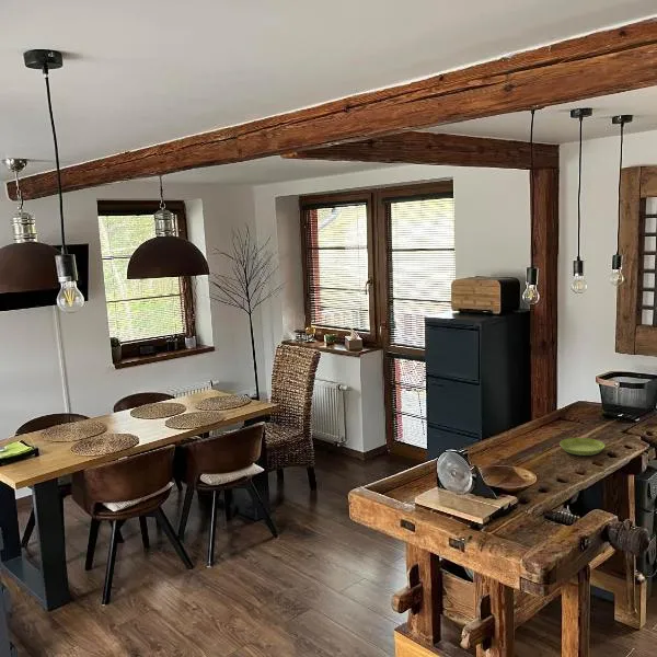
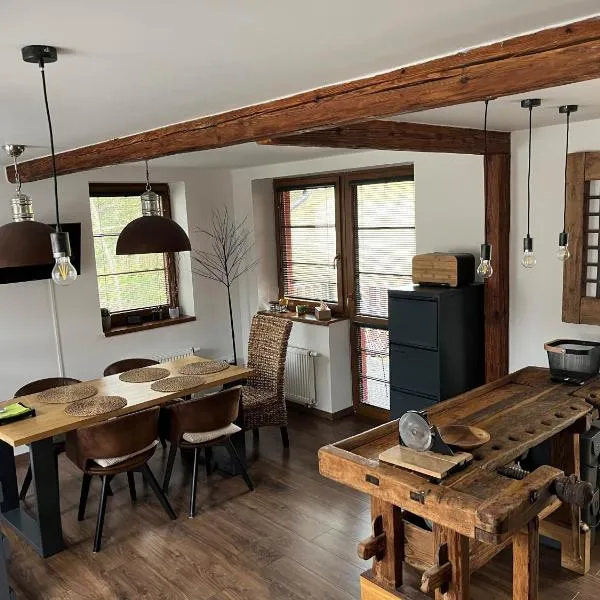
- saucer [558,437,606,457]
